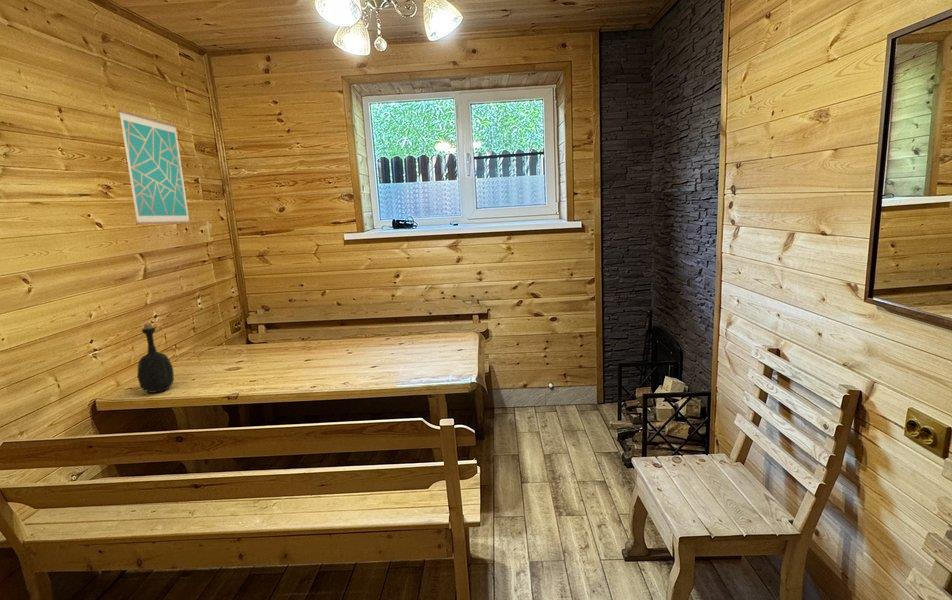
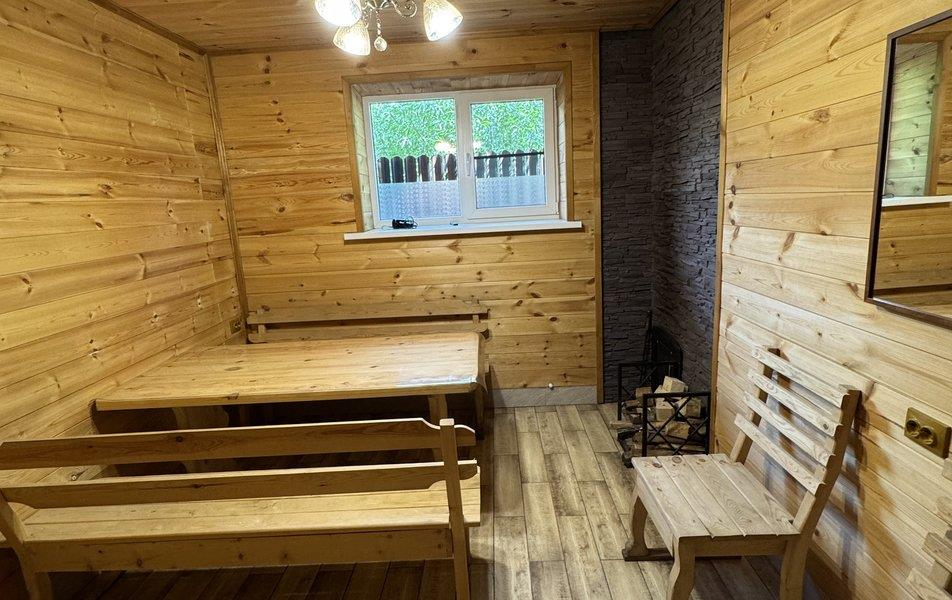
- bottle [136,322,175,394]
- wall art [117,109,192,226]
